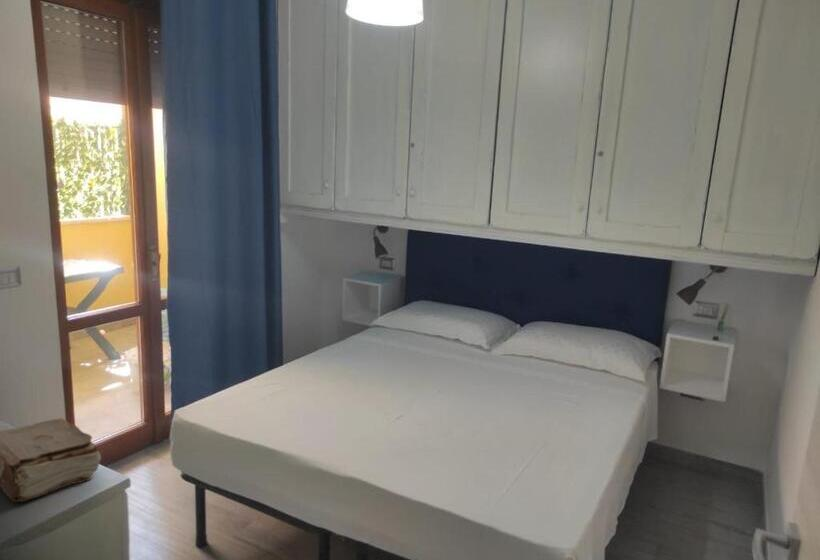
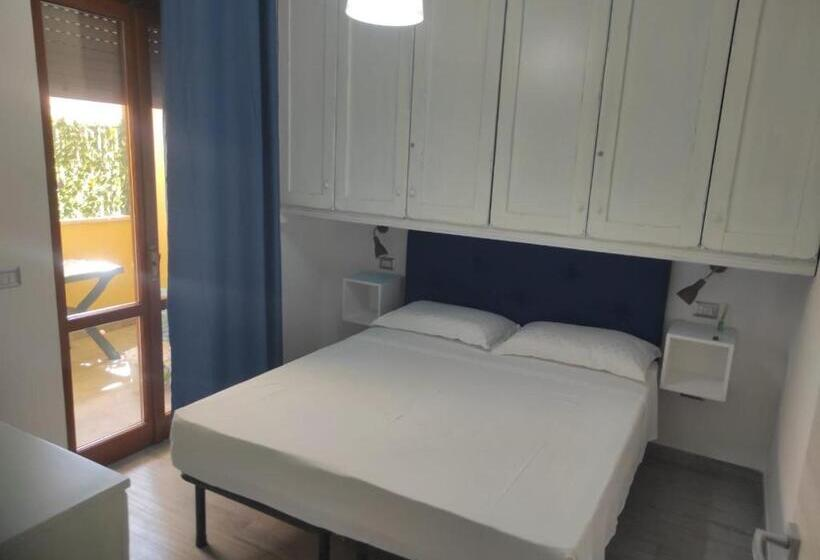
- book [0,417,102,503]
